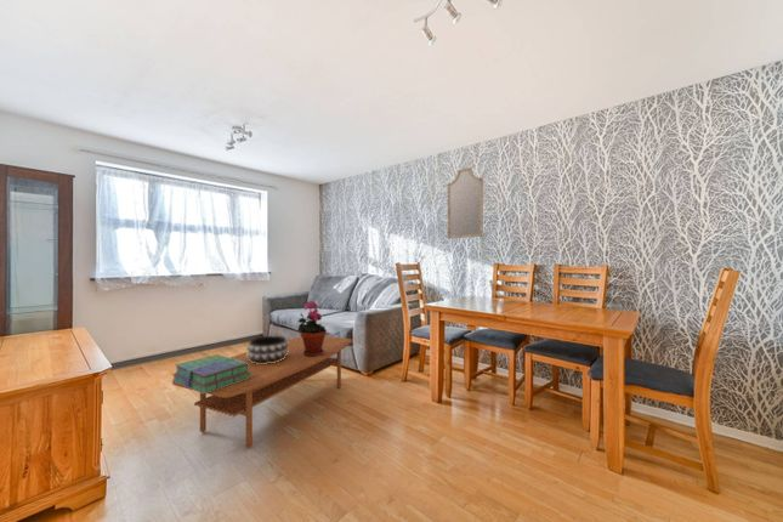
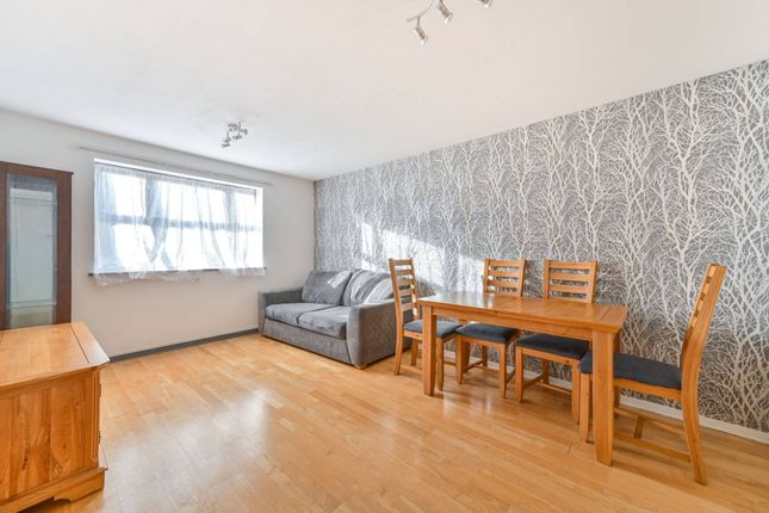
- decorative bowl [245,335,289,364]
- home mirror [447,166,484,239]
- stack of books [171,353,251,395]
- potted plant [296,300,328,357]
- coffee table [171,335,353,449]
